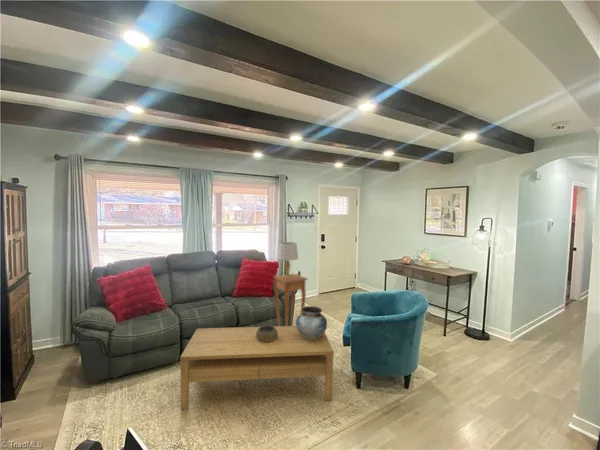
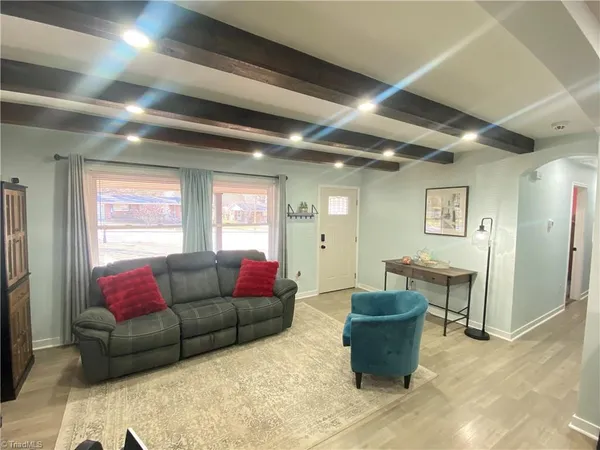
- side table [272,273,309,326]
- decorative bowl [256,325,279,343]
- vase [295,305,328,340]
- table lamp [276,241,299,278]
- coffee table [179,325,335,410]
